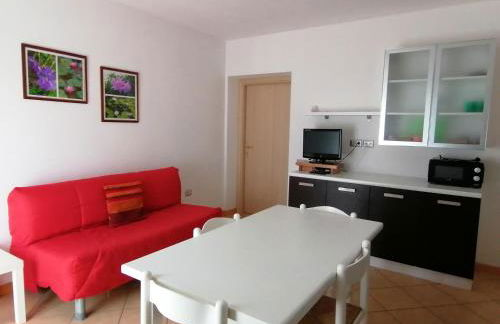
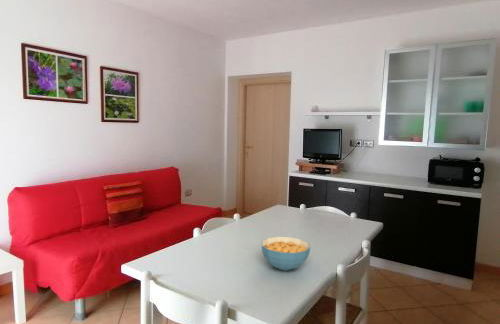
+ cereal bowl [260,236,311,272]
